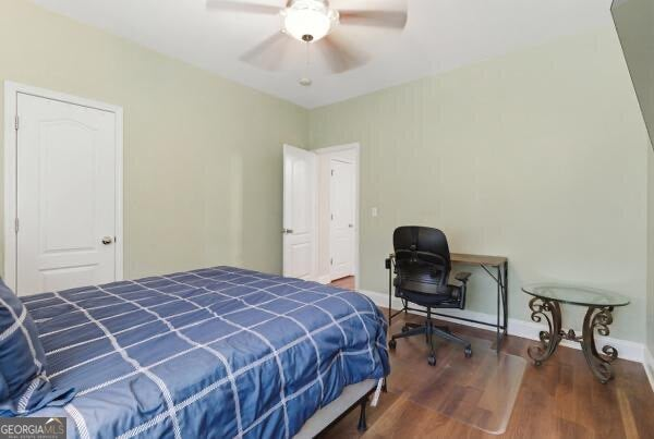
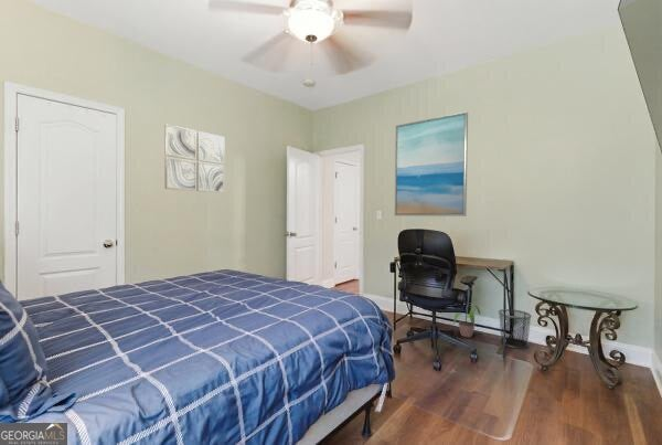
+ wall art [164,123,225,194]
+ wall art [394,110,469,218]
+ waste bin [498,308,533,350]
+ potted plant [452,303,481,338]
